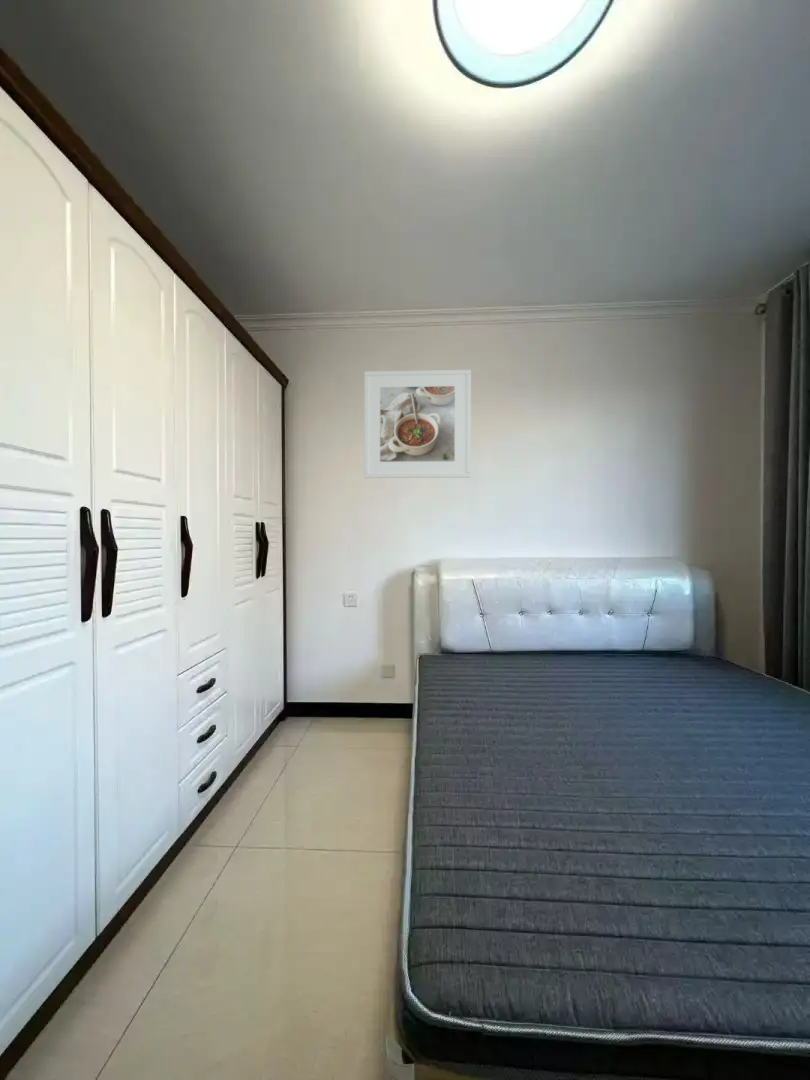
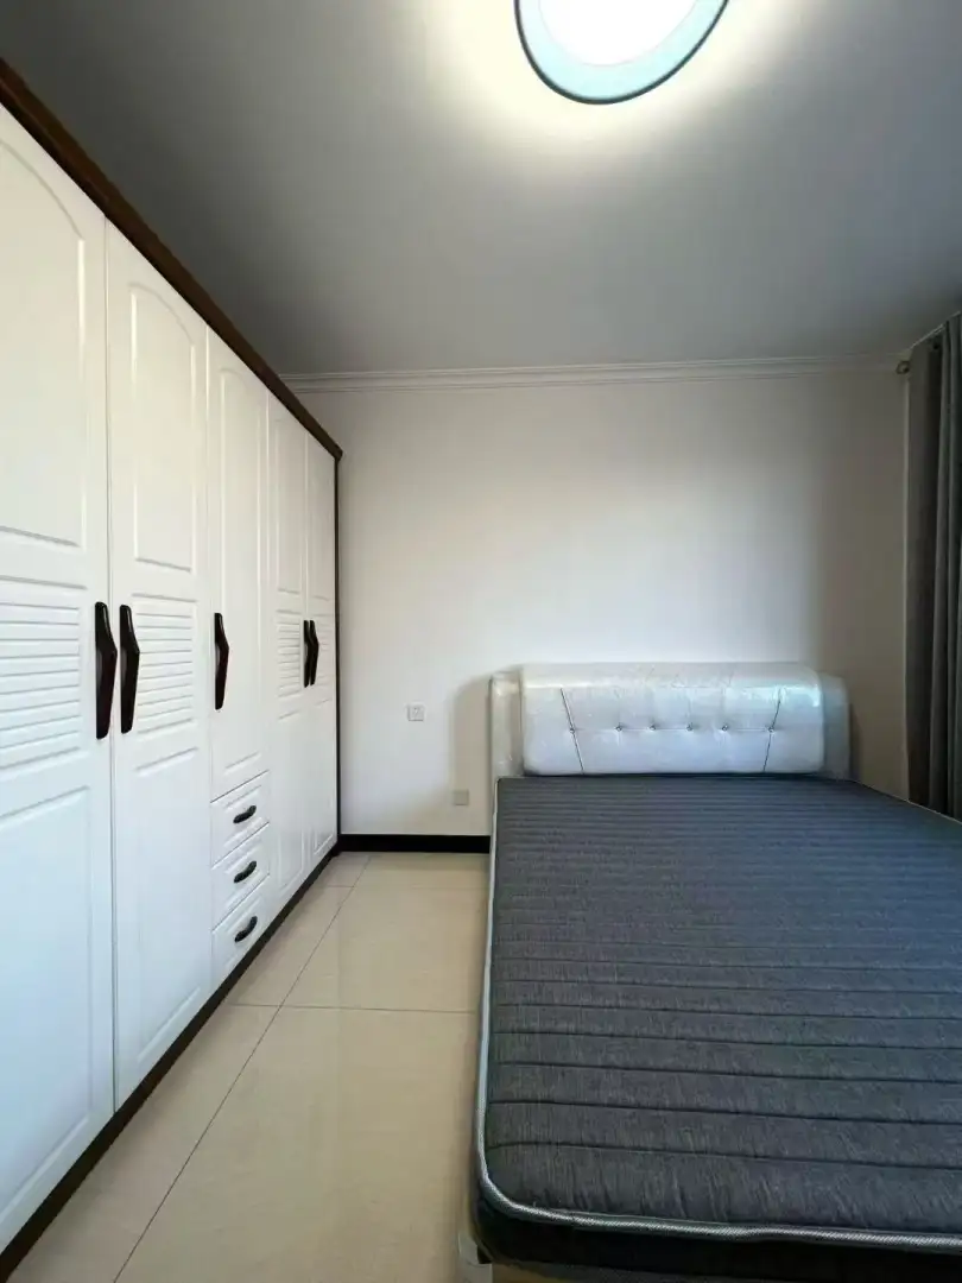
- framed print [363,369,472,479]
